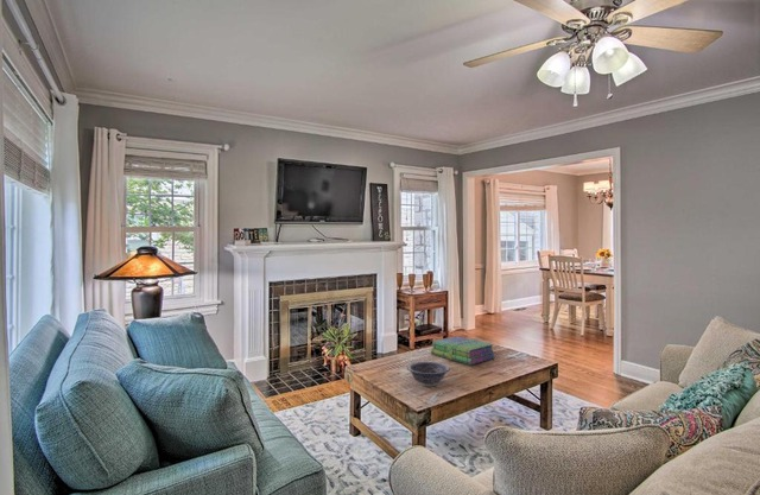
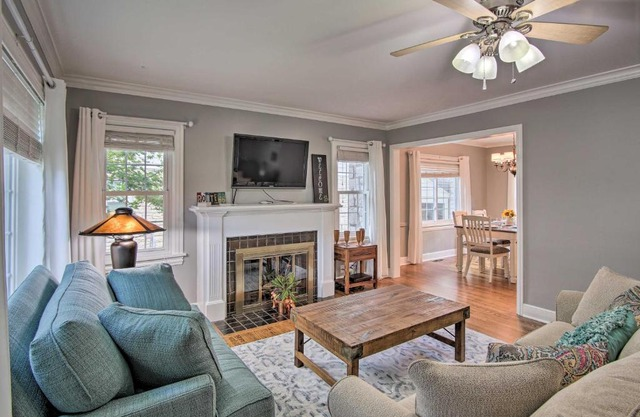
- decorative bowl [406,361,450,388]
- stack of books [430,335,496,366]
